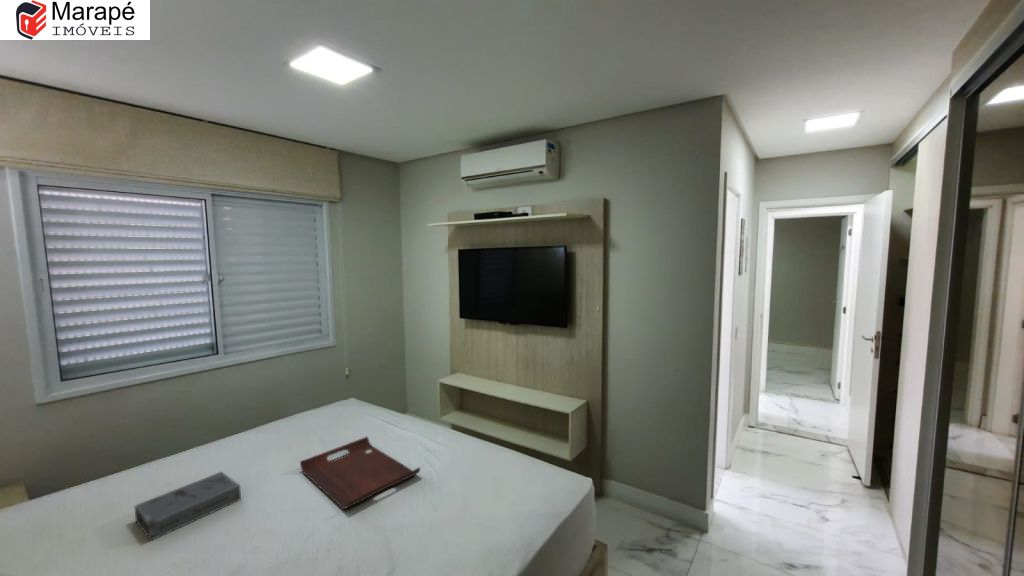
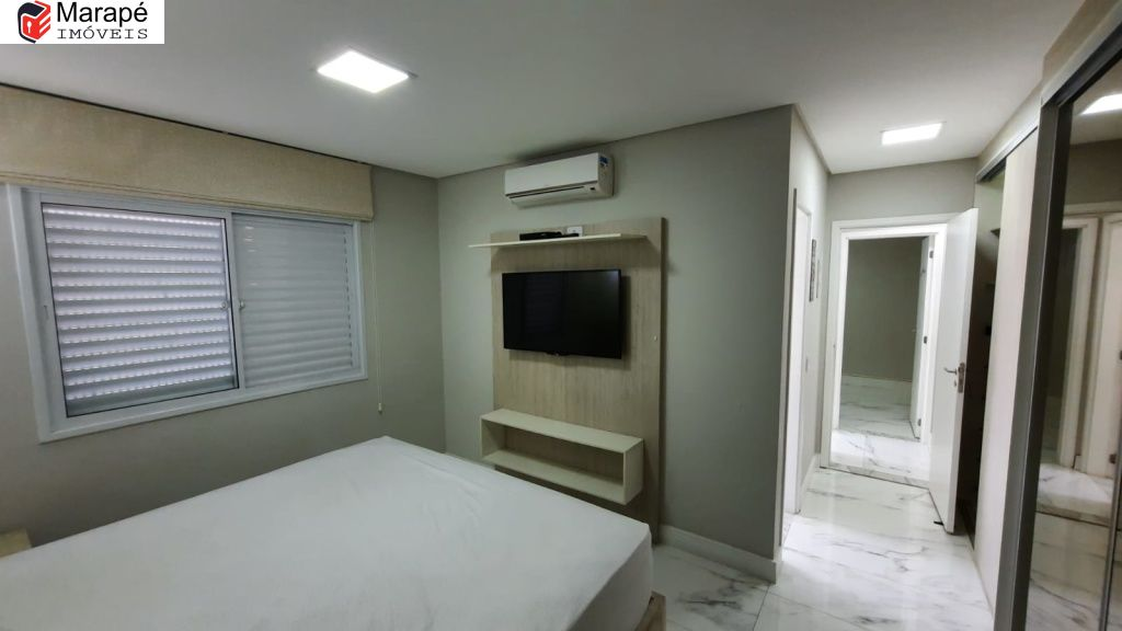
- serving tray [299,436,421,510]
- book [133,471,242,542]
